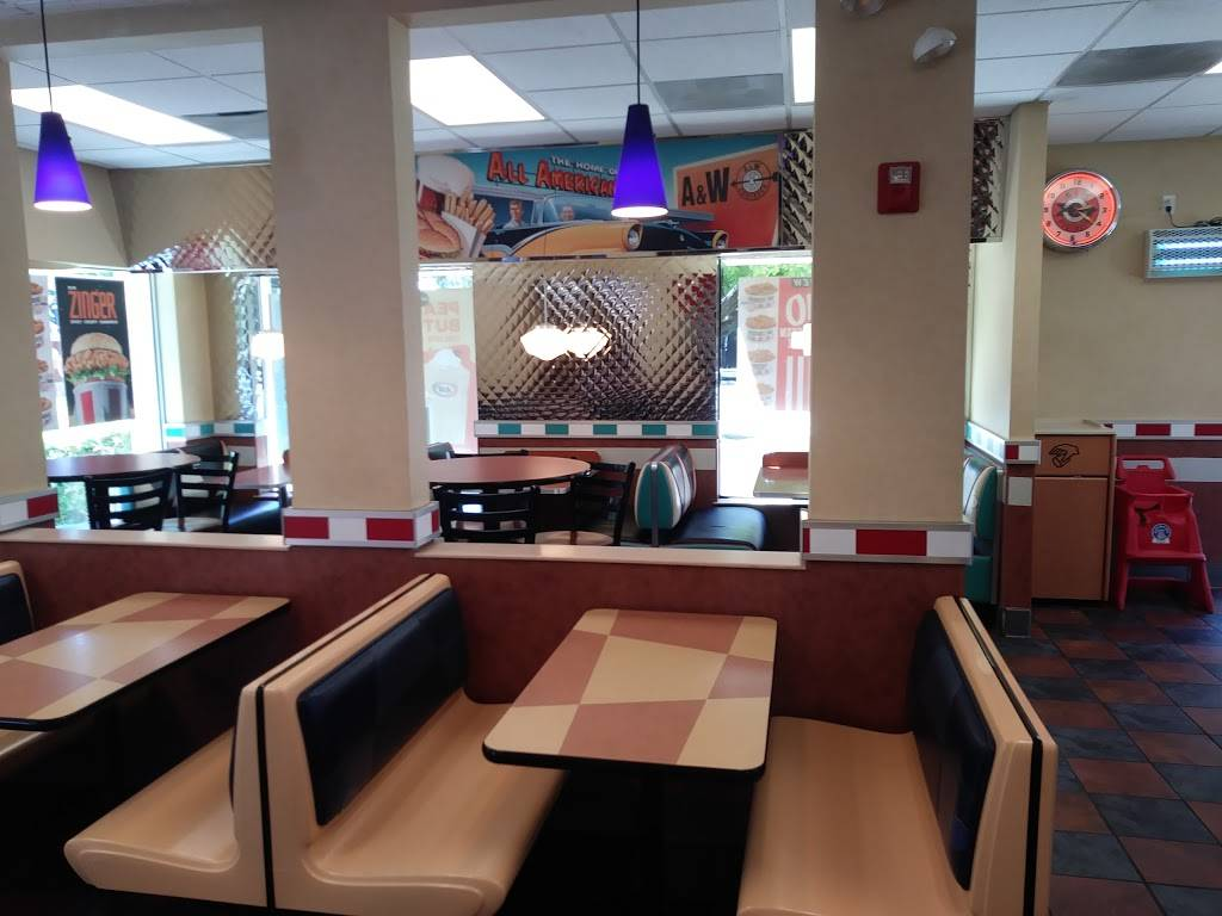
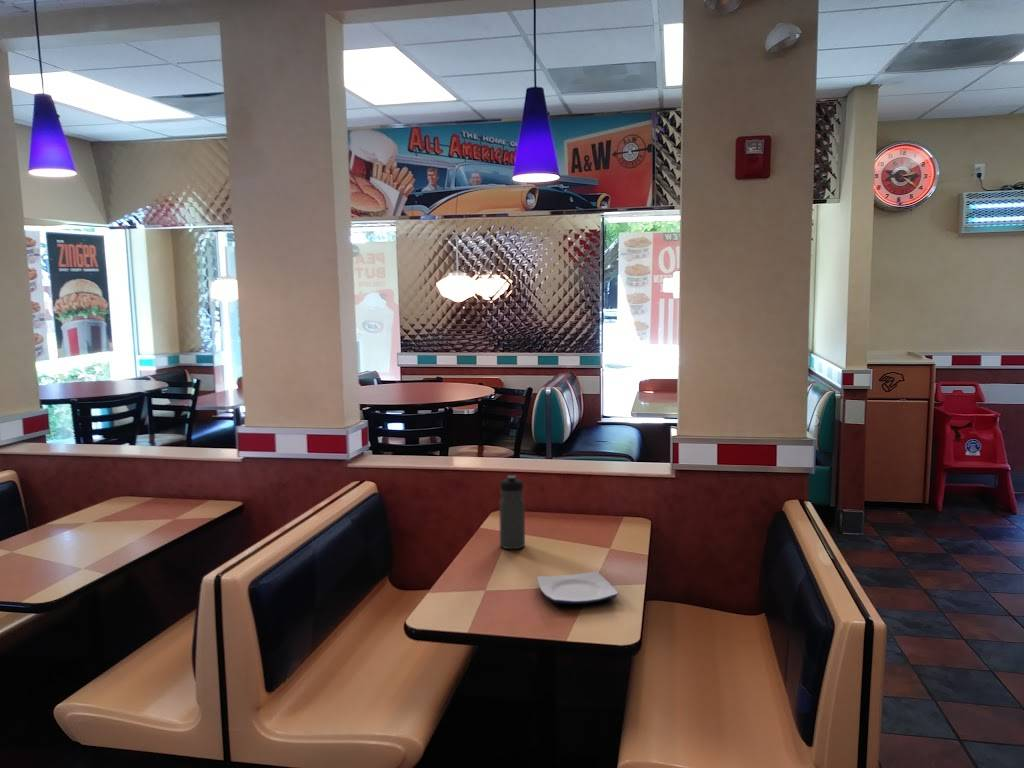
+ water bottle [498,474,526,550]
+ plate [536,570,619,605]
